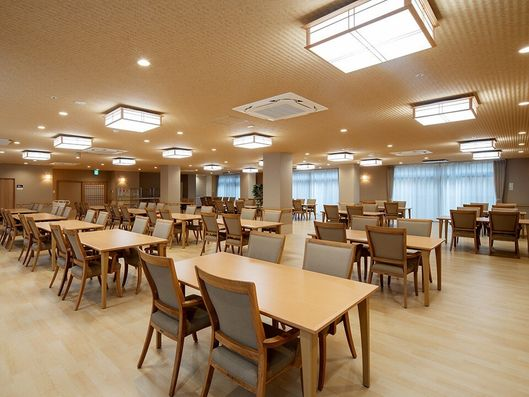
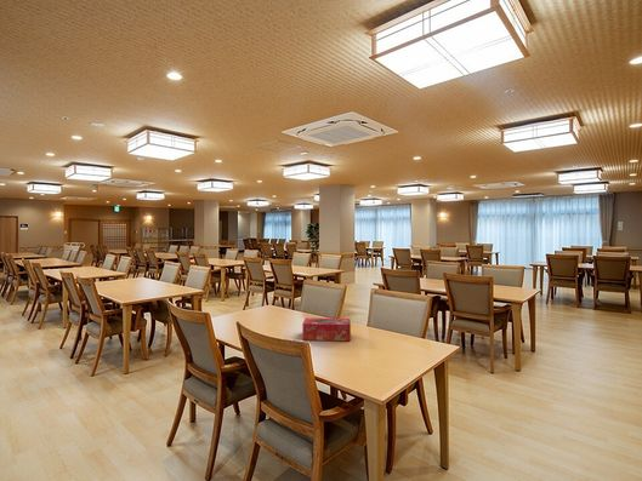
+ tissue box [301,316,352,342]
